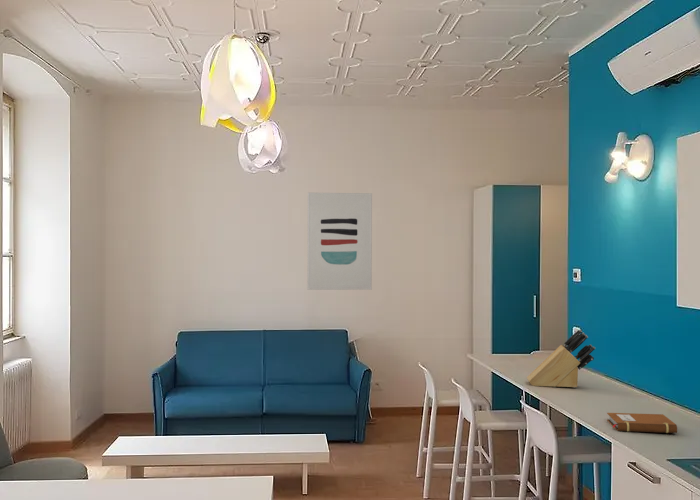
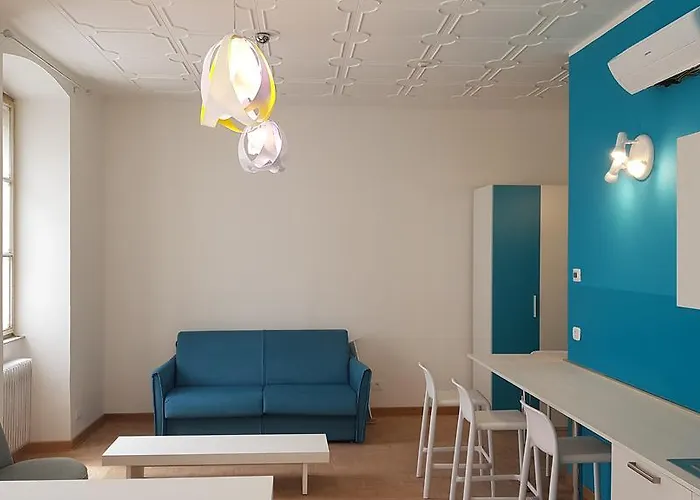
- notebook [606,412,678,434]
- wall art [306,192,373,291]
- knife block [526,328,596,389]
